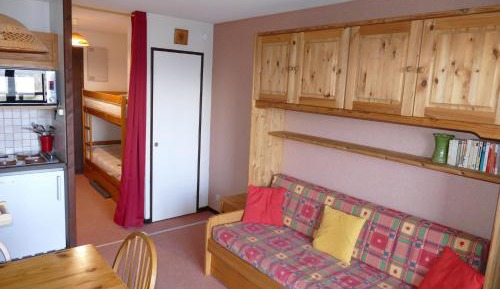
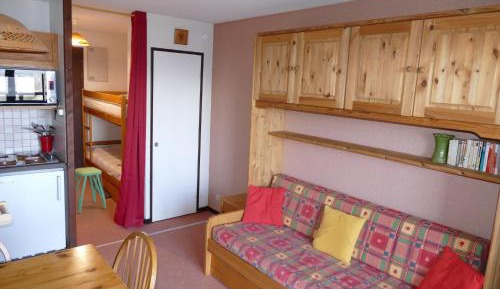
+ stool [74,166,107,214]
